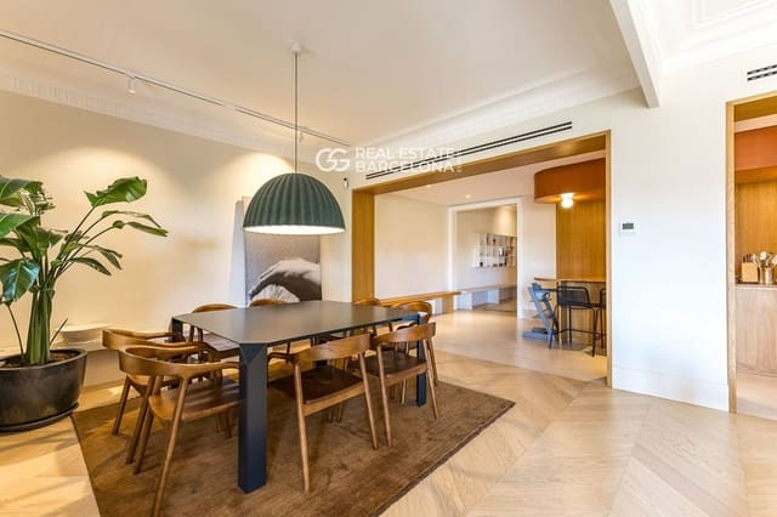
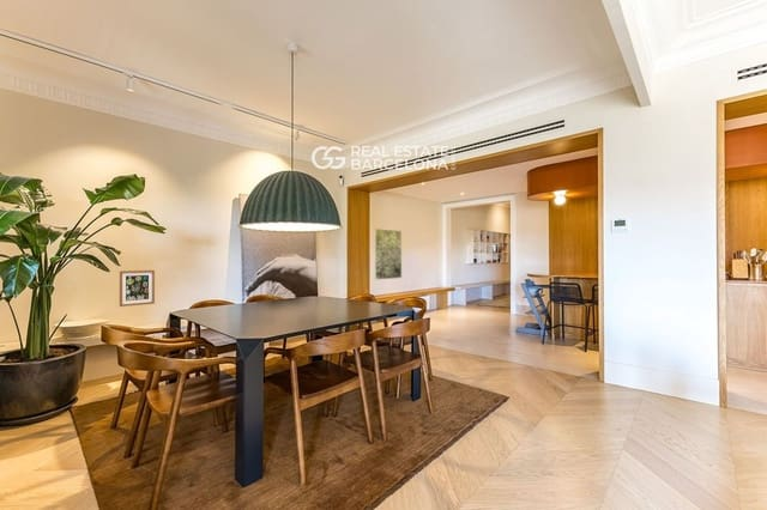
+ wall art [119,269,156,308]
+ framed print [373,227,403,281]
